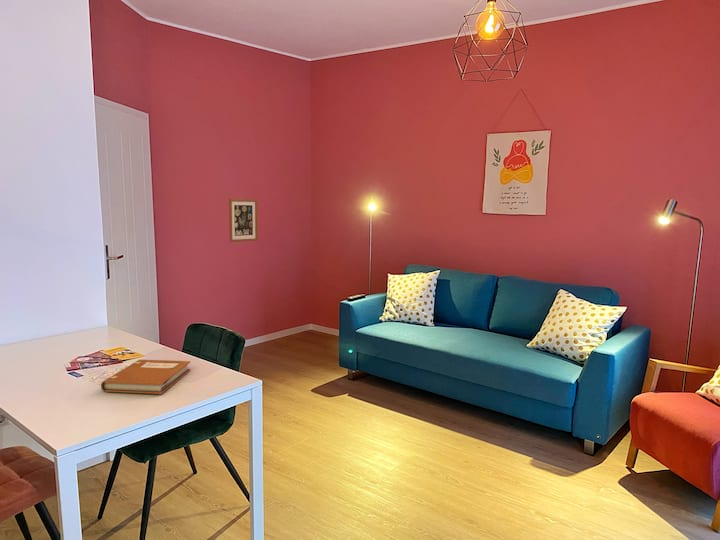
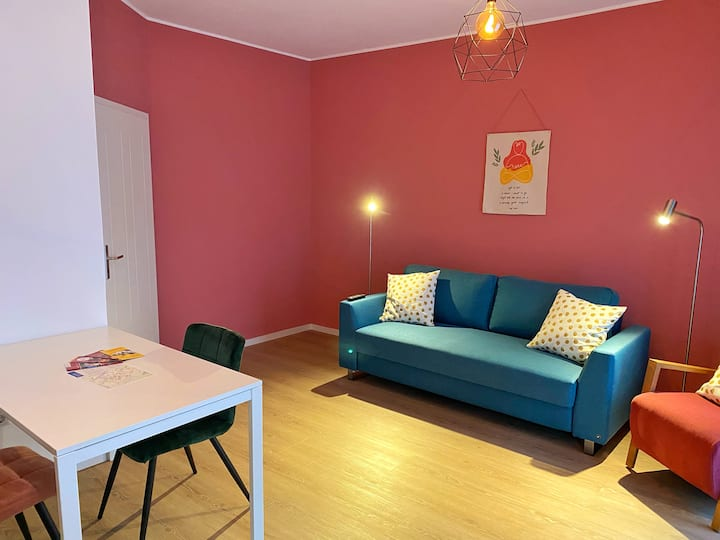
- wall art [228,198,259,243]
- notebook [100,359,192,395]
